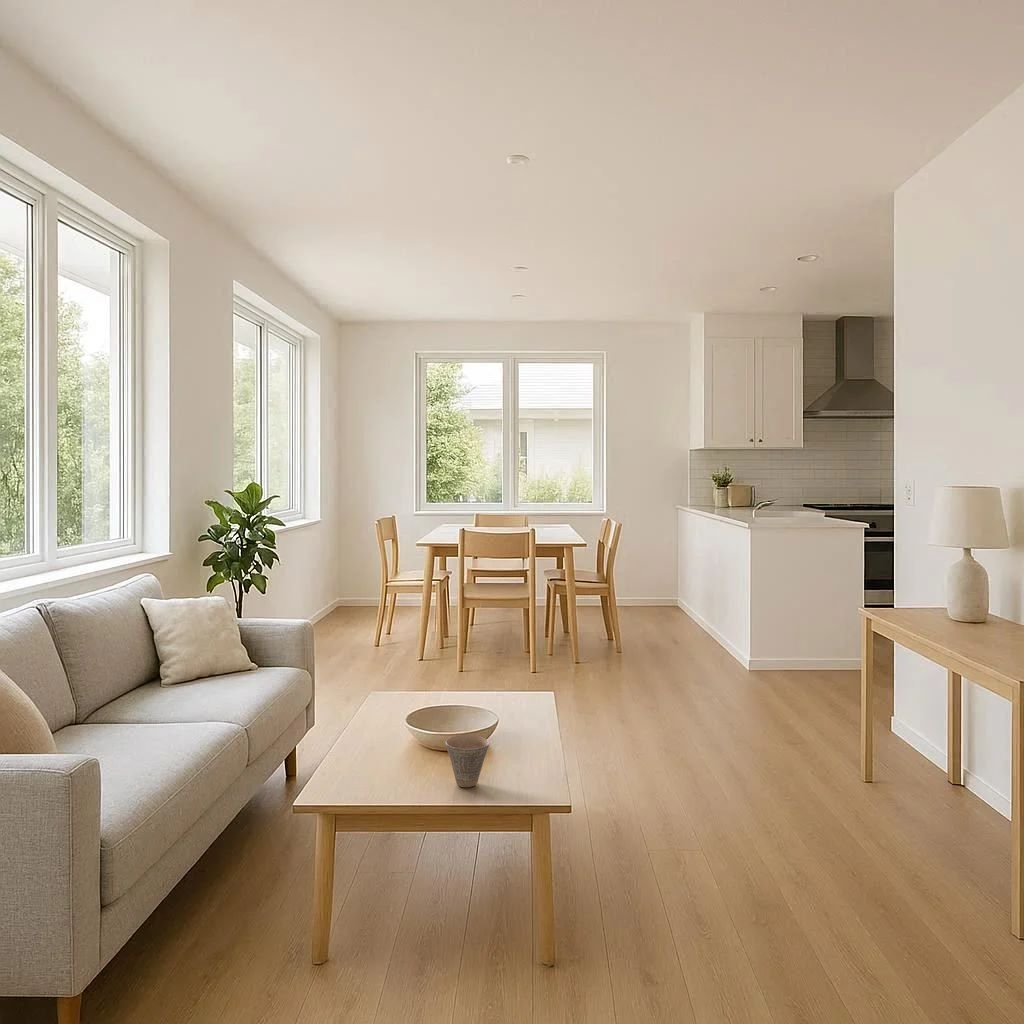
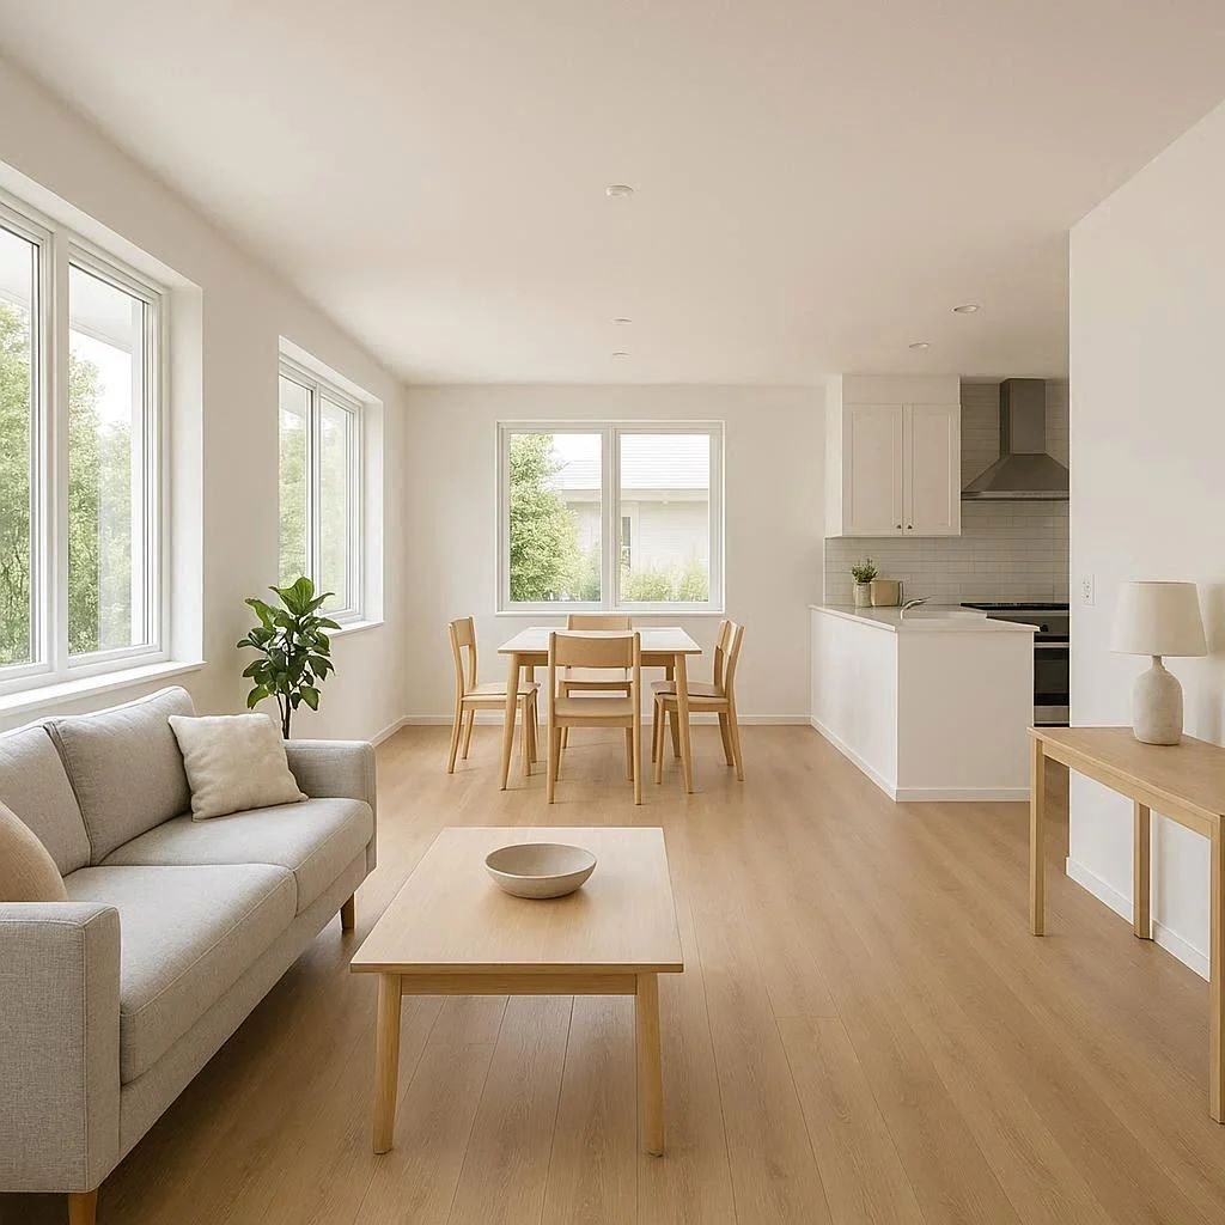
- cup [445,734,490,788]
